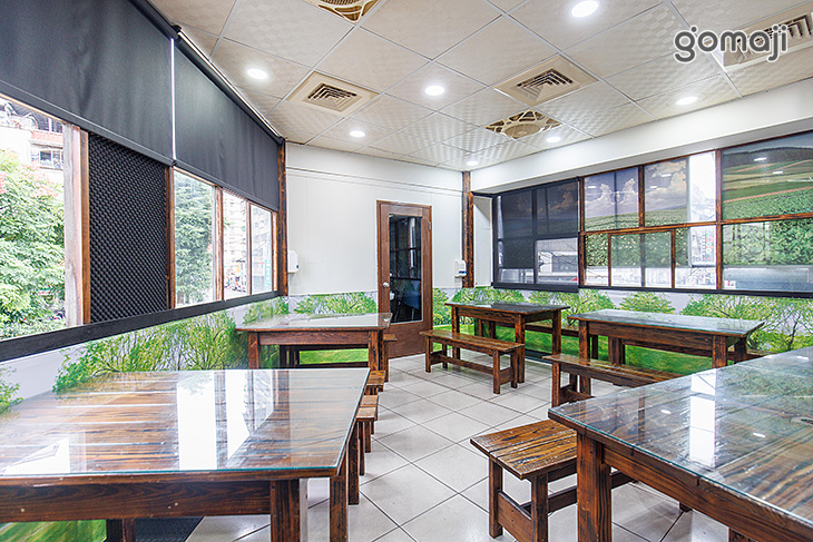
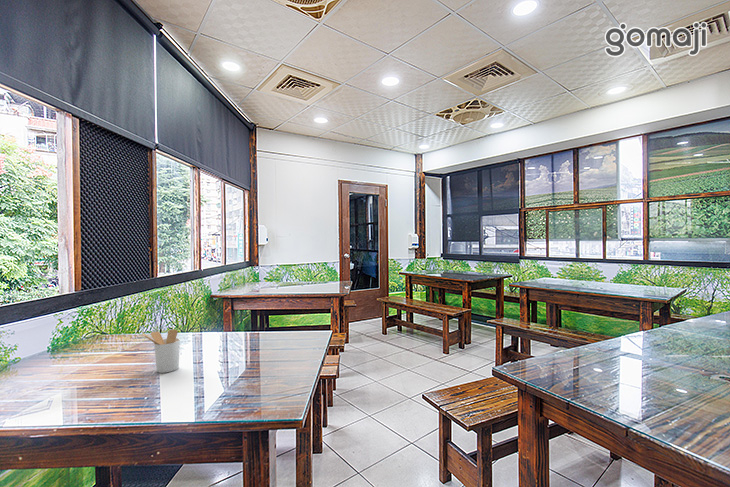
+ utensil holder [141,328,181,374]
